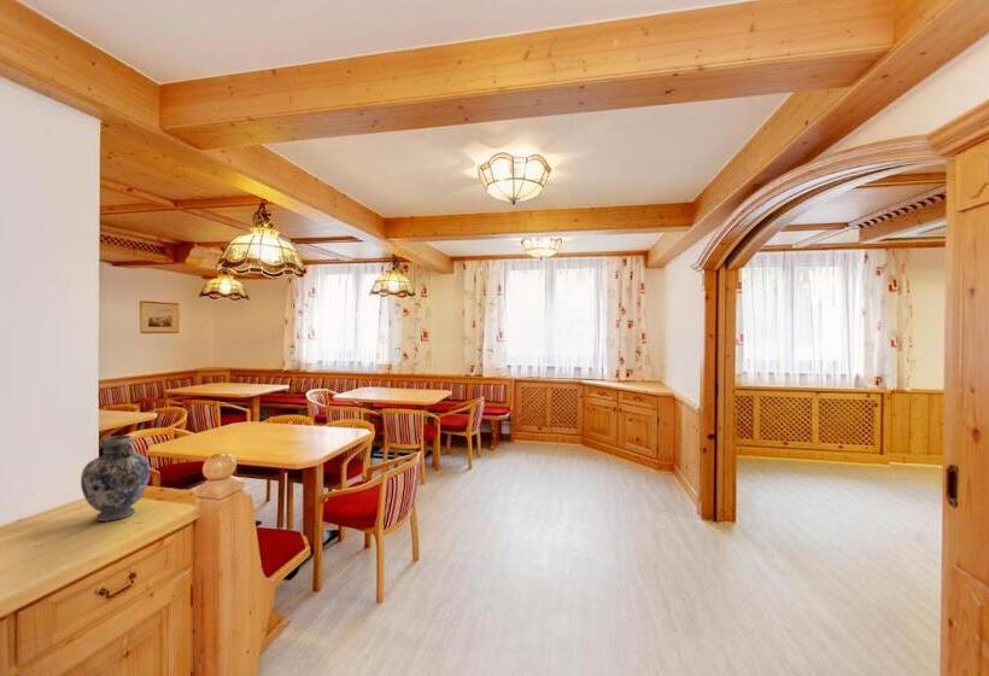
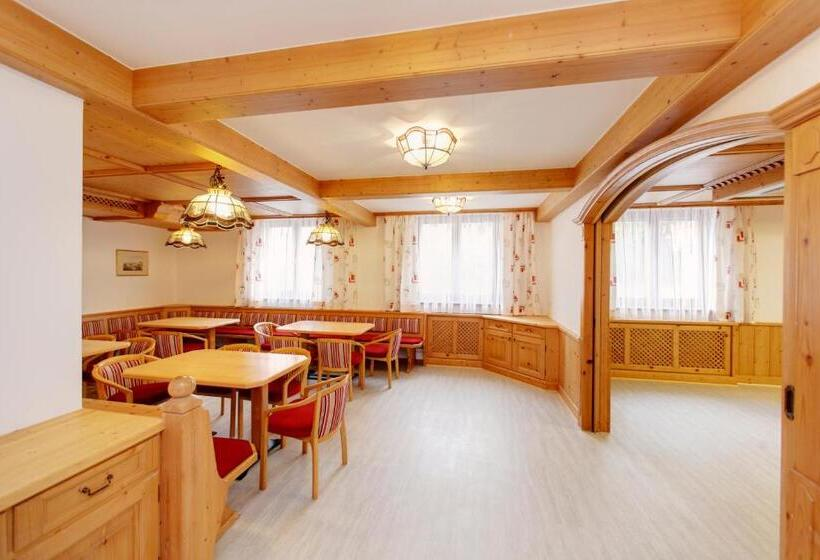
- decorative vase [80,435,151,523]
